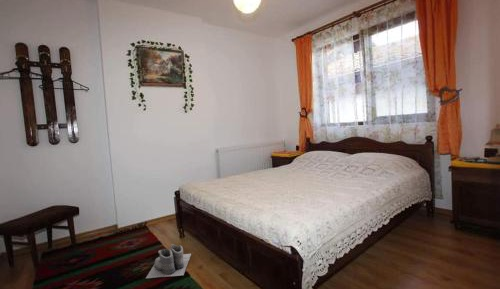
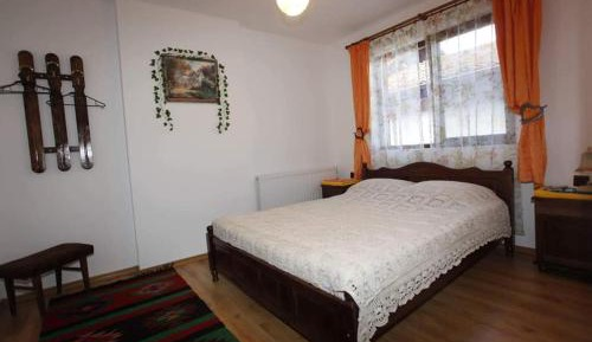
- boots [145,243,192,279]
